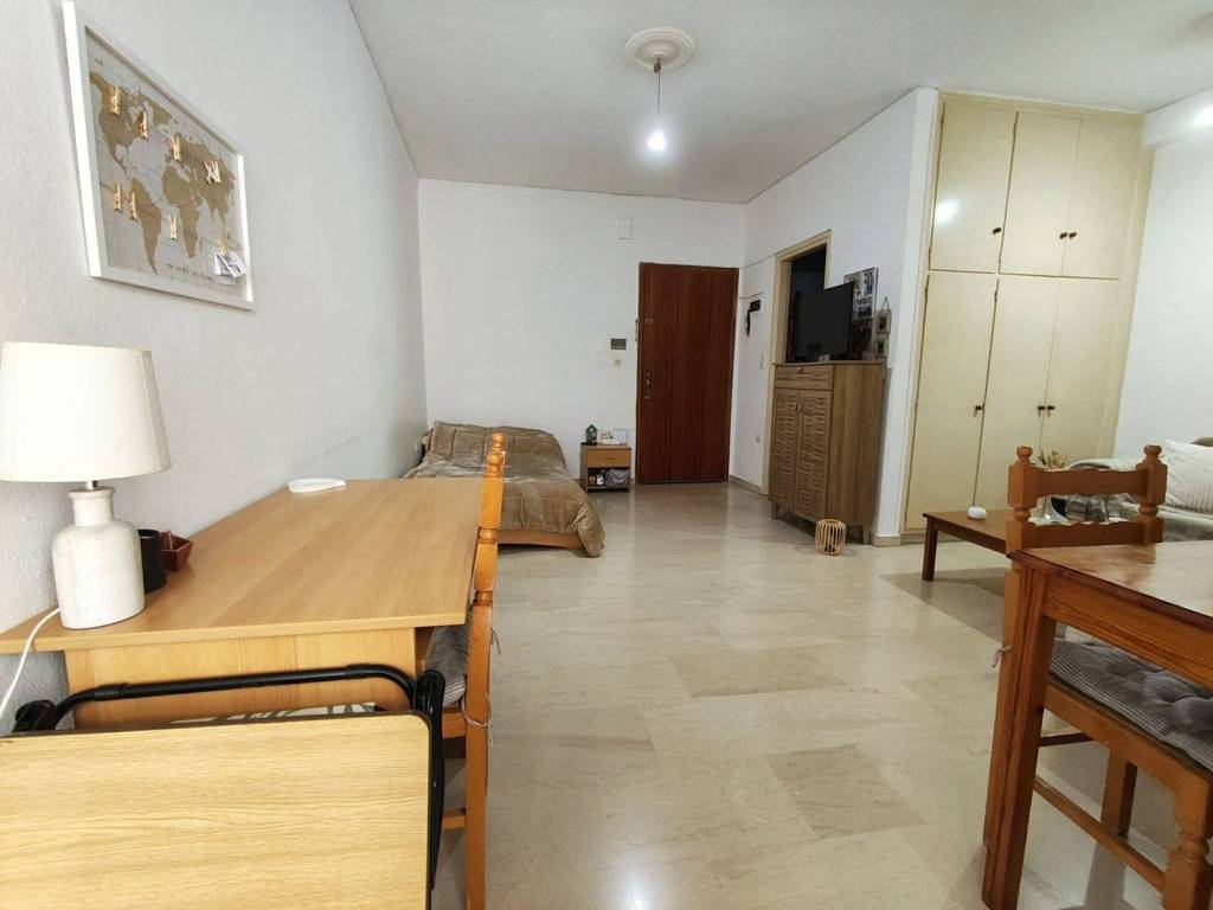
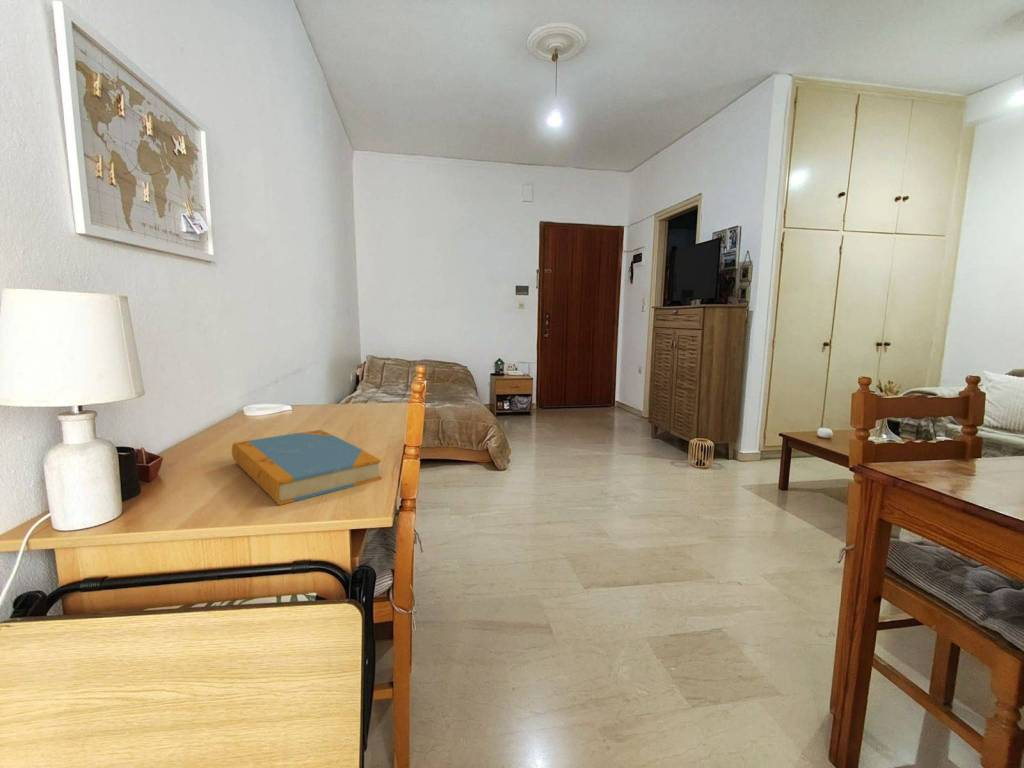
+ book [231,429,382,506]
